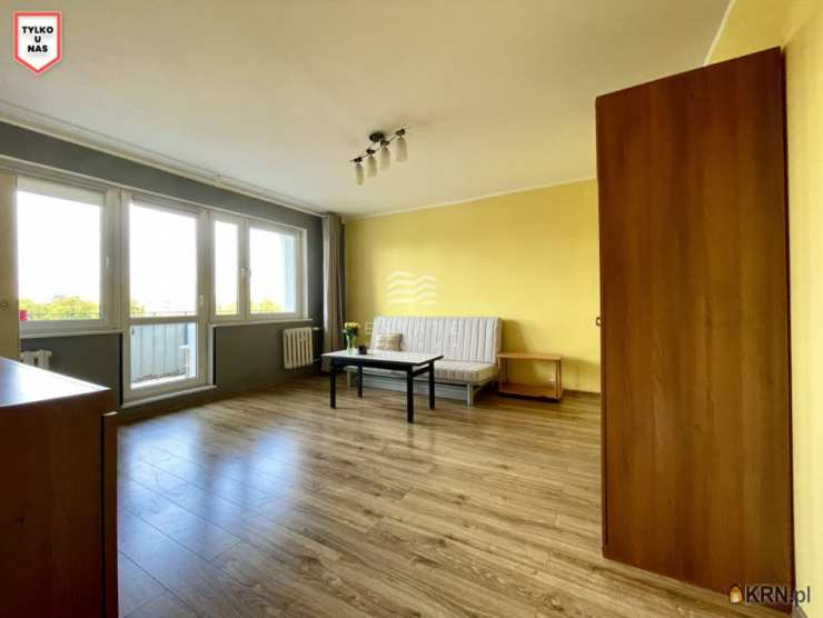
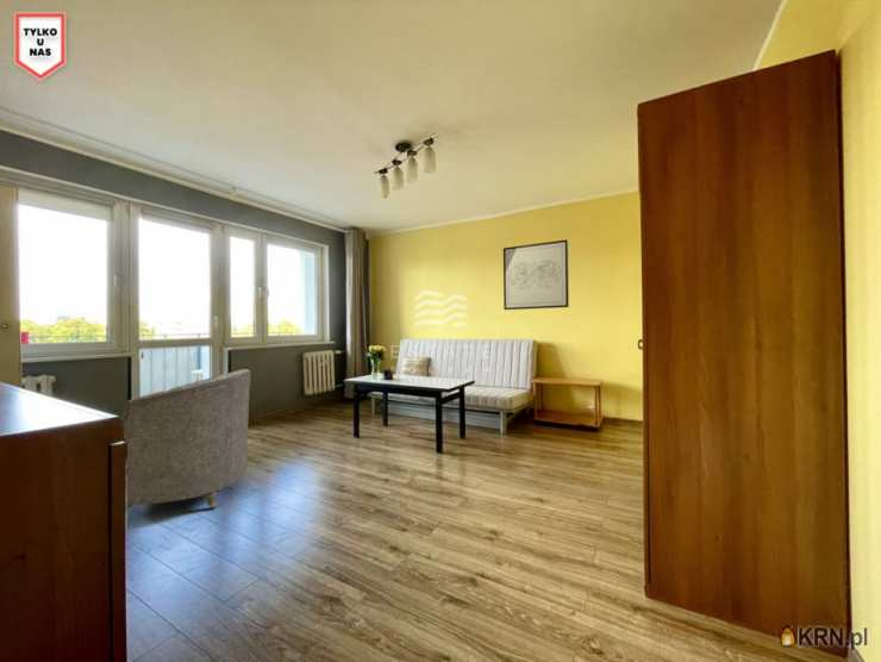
+ armchair [120,368,251,510]
+ wall art [502,238,570,311]
